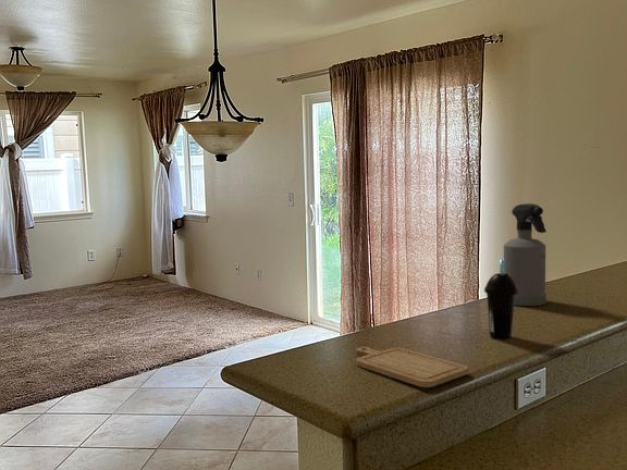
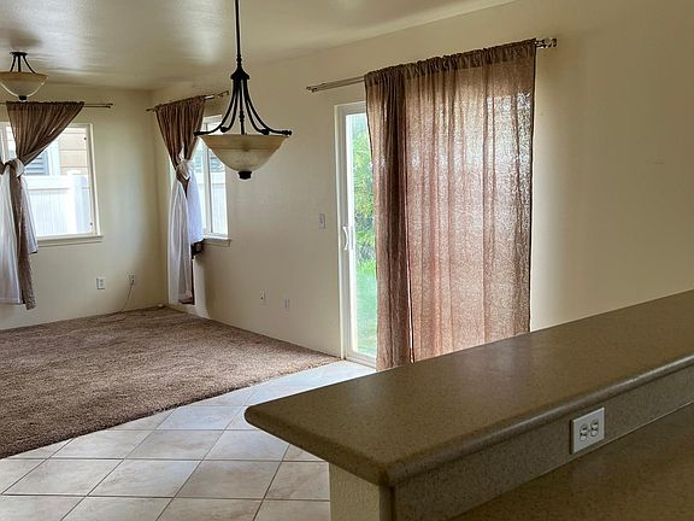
- spray bottle [503,202,548,307]
- cup [483,258,518,339]
- chopping board [355,346,469,388]
